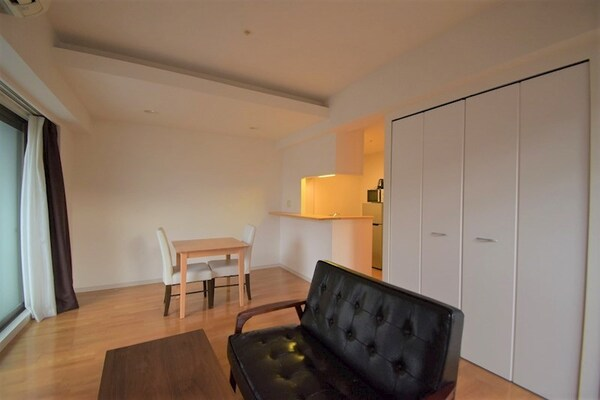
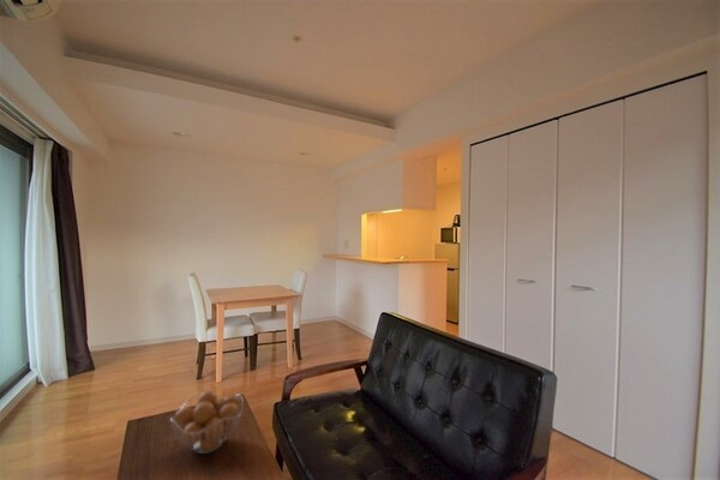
+ fruit basket [169,389,244,455]
